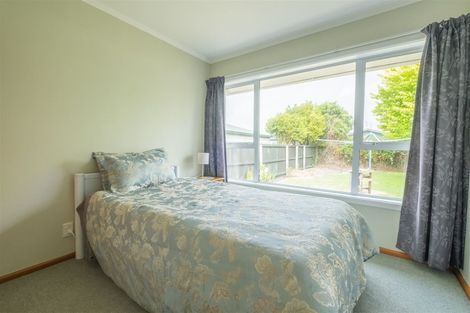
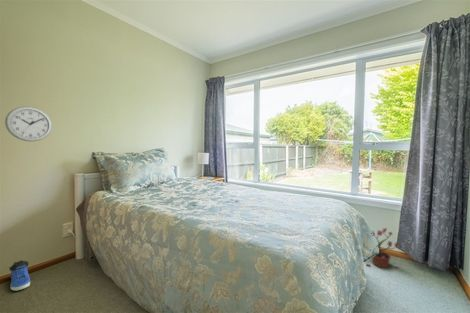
+ potted plant [365,227,400,270]
+ wall clock [4,106,53,142]
+ sneaker [8,259,31,292]
